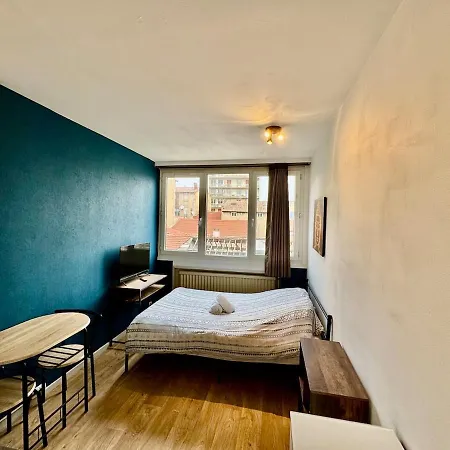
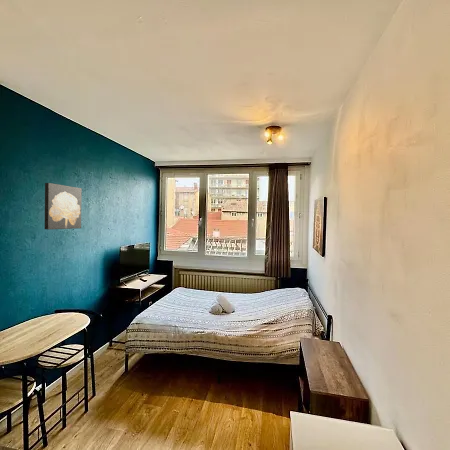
+ wall art [44,182,83,231]
